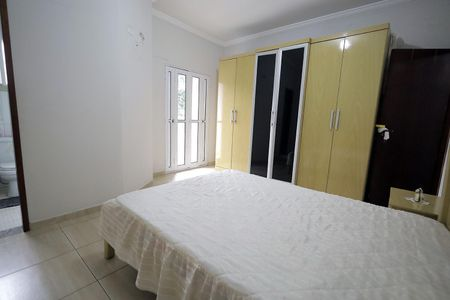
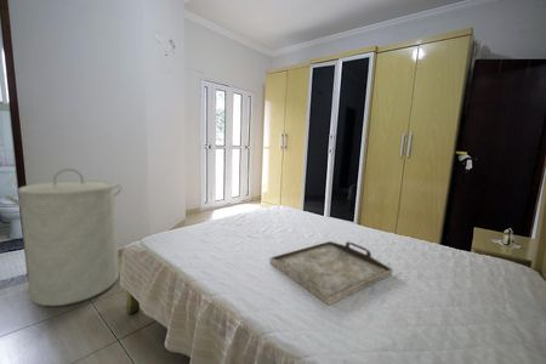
+ serving tray [269,240,393,306]
+ laundry hamper [2,167,124,307]
